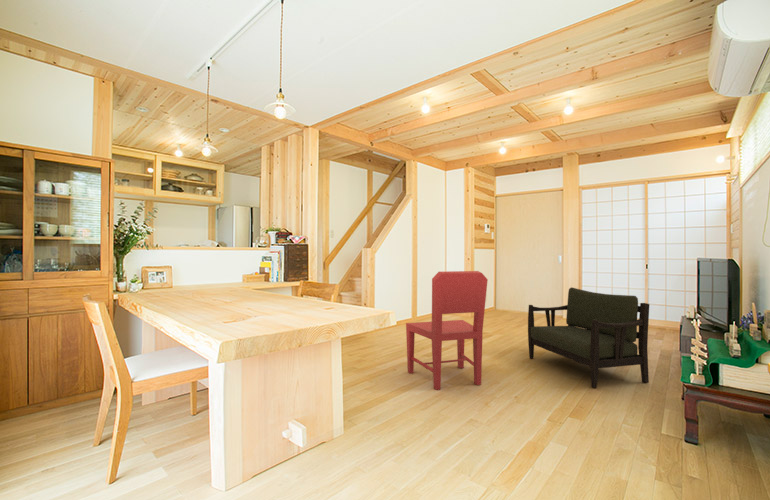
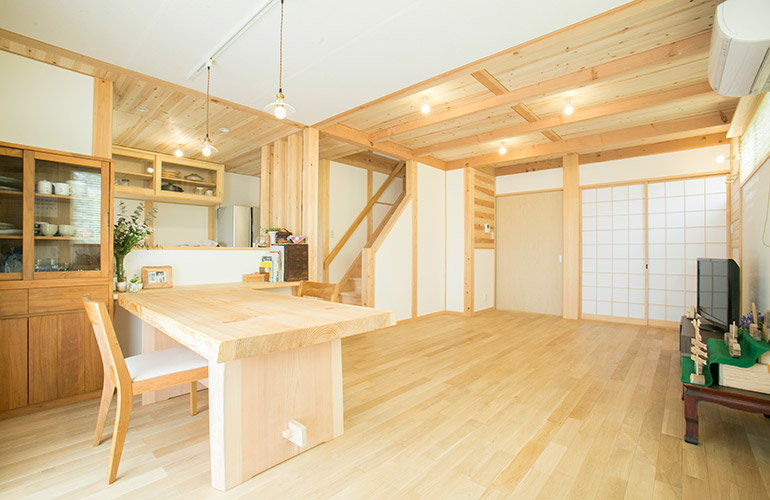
- armchair [527,286,650,389]
- dining chair [405,270,489,391]
